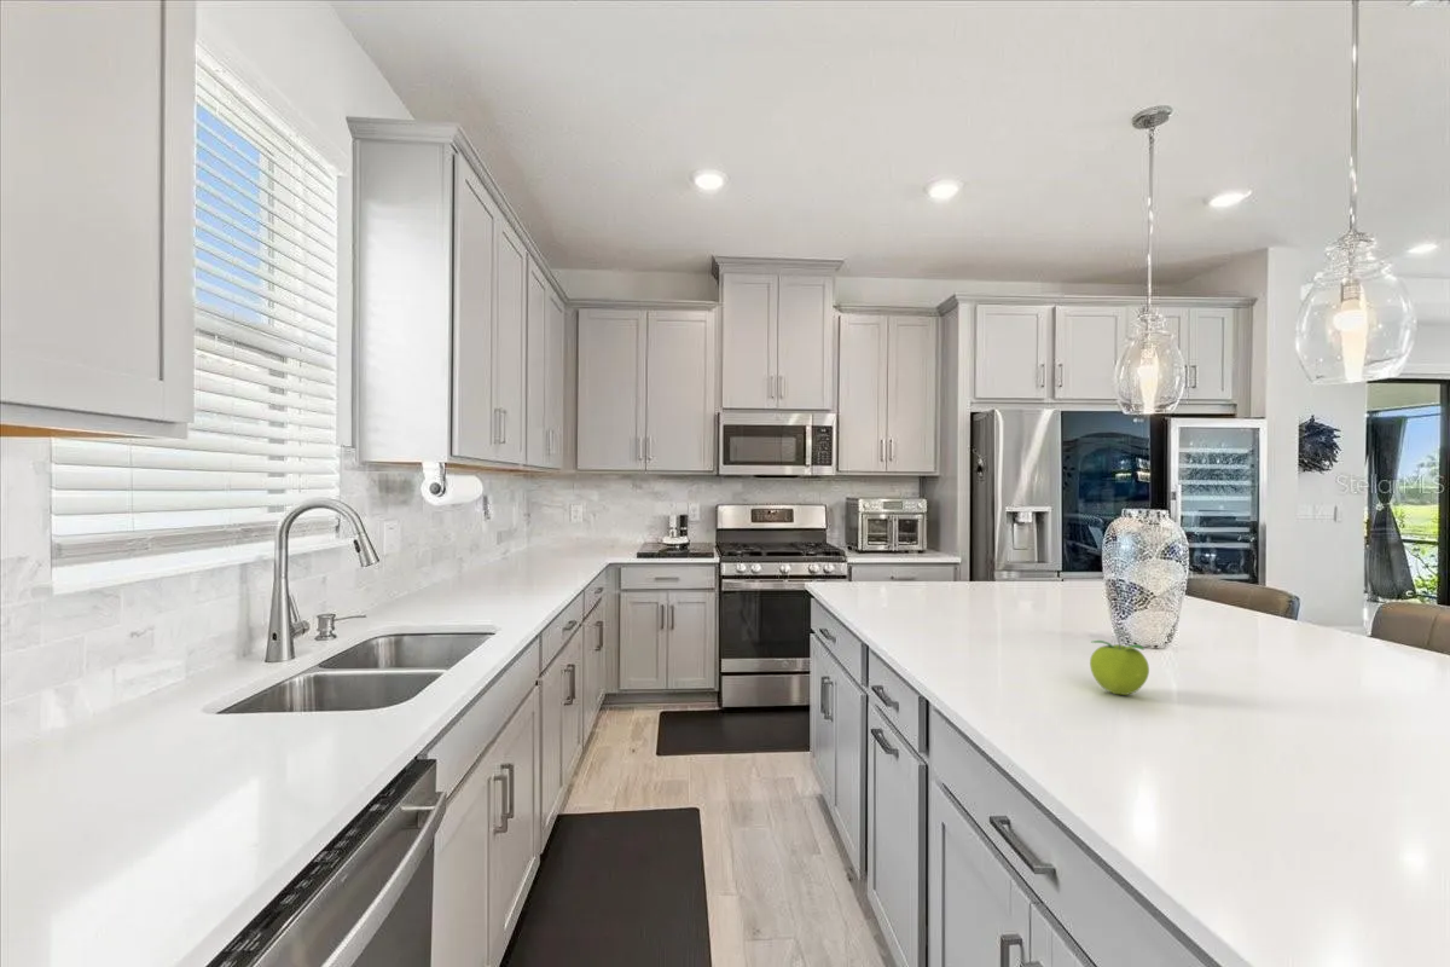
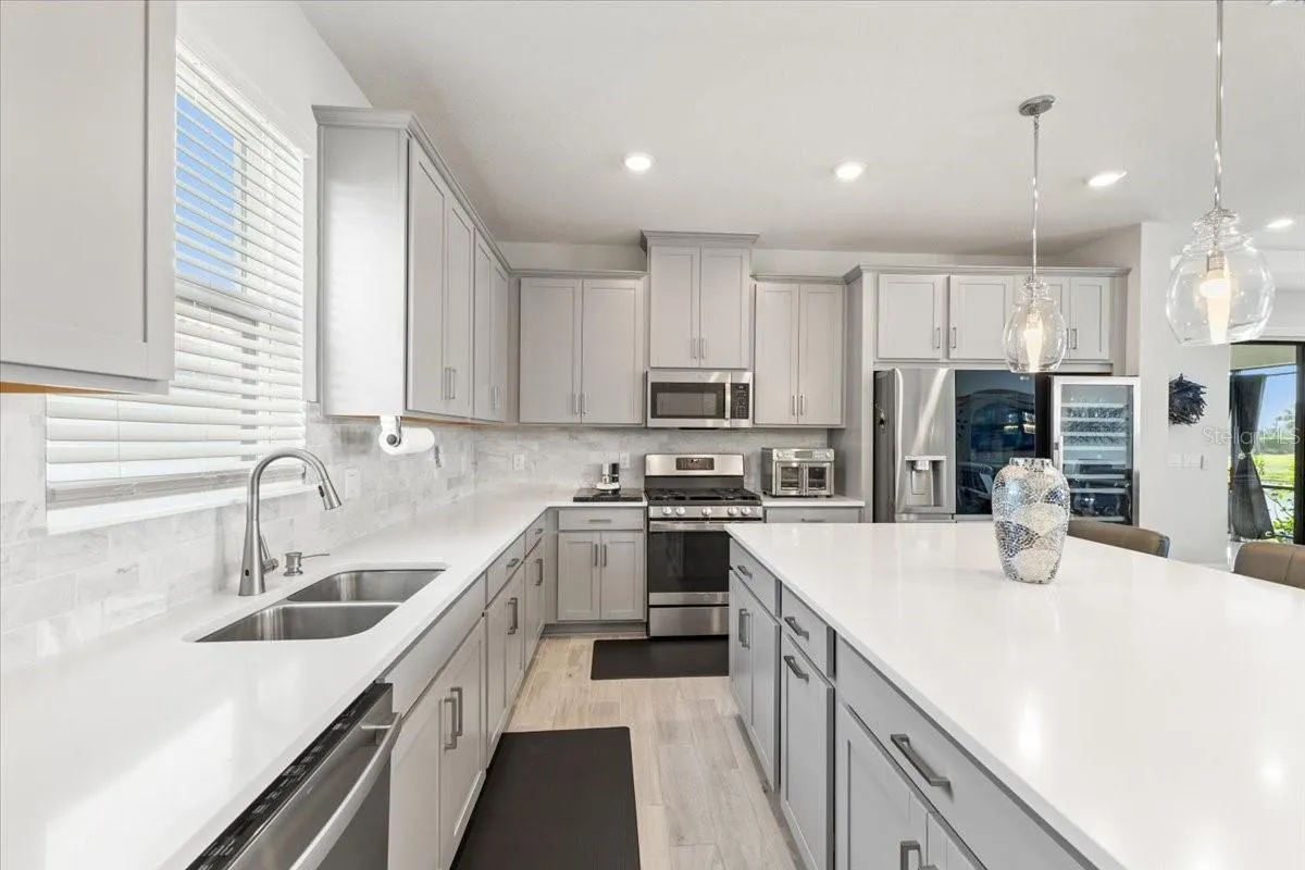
- fruit [1089,639,1150,696]
